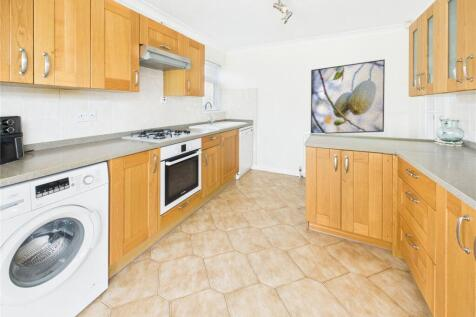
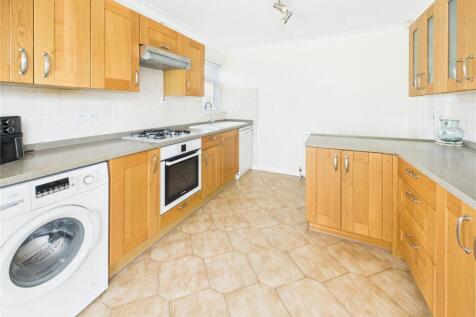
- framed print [310,58,386,135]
